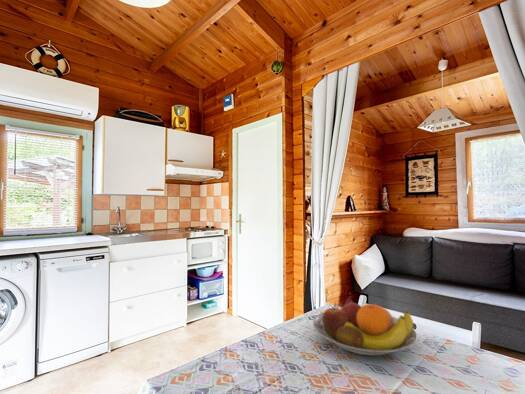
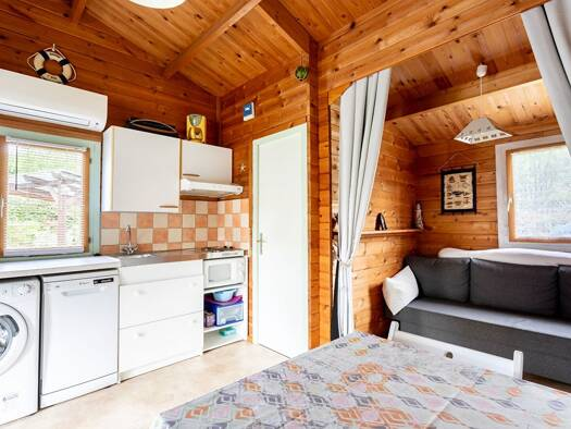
- fruit bowl [312,298,418,357]
